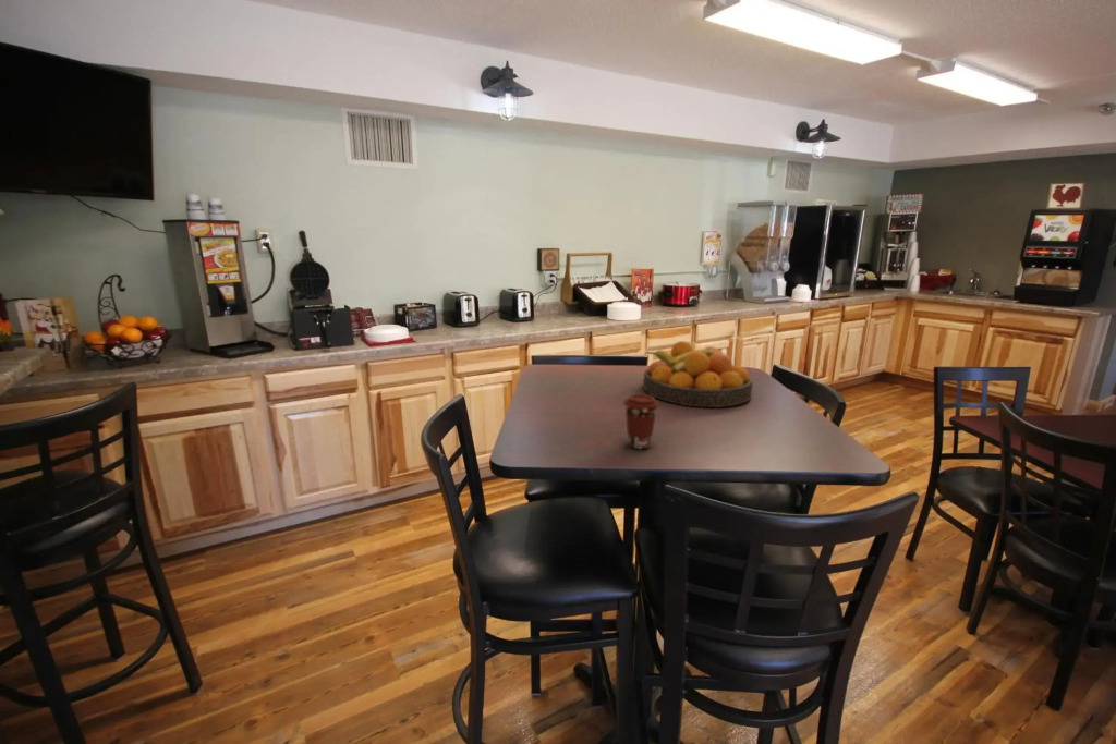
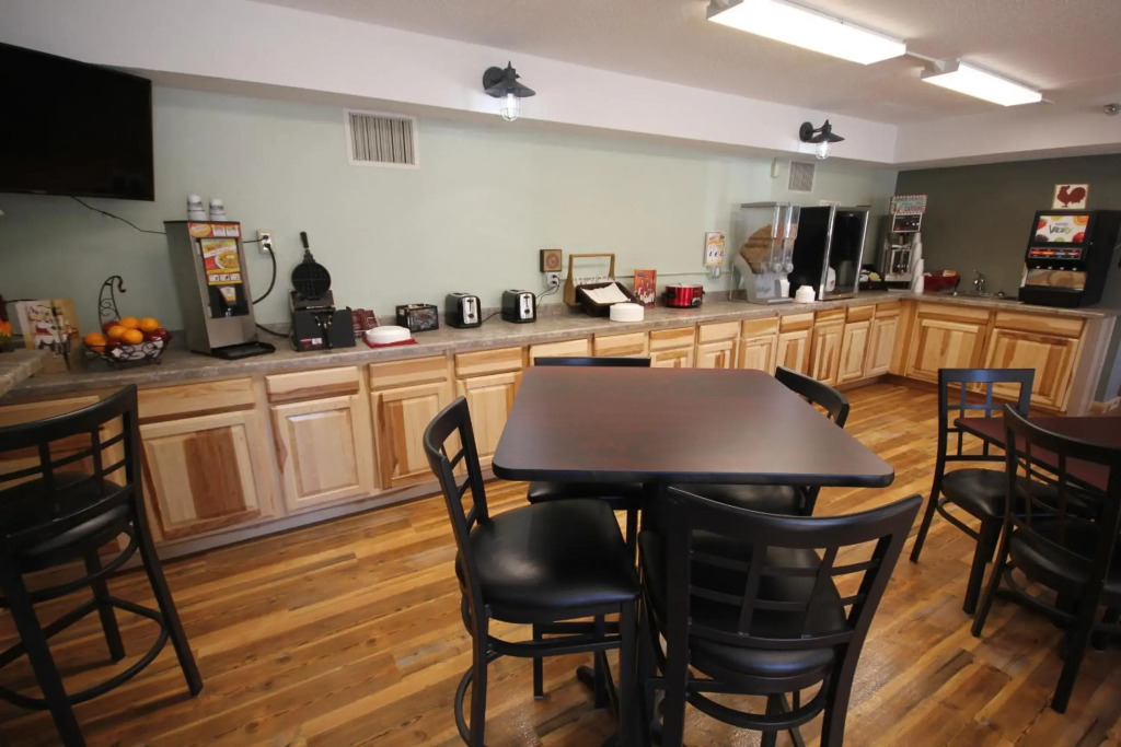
- fruit bowl [642,340,754,408]
- coffee cup [622,393,660,450]
